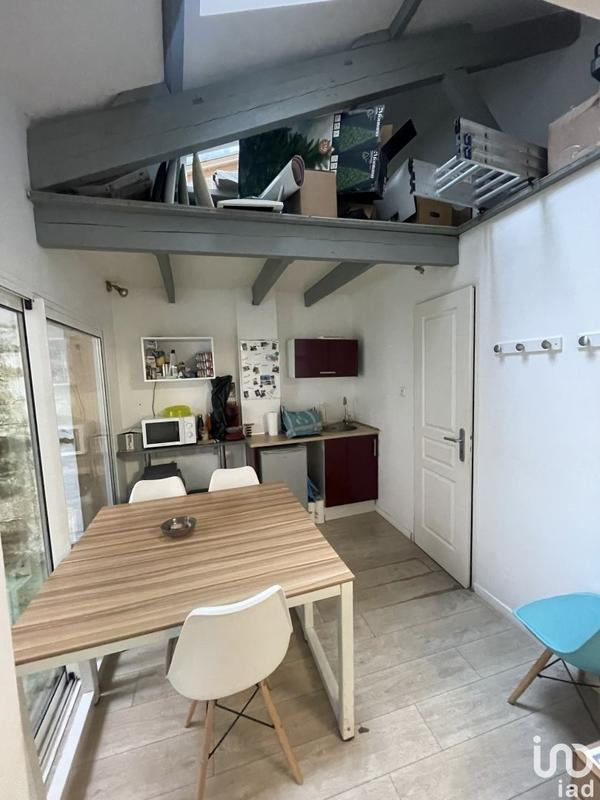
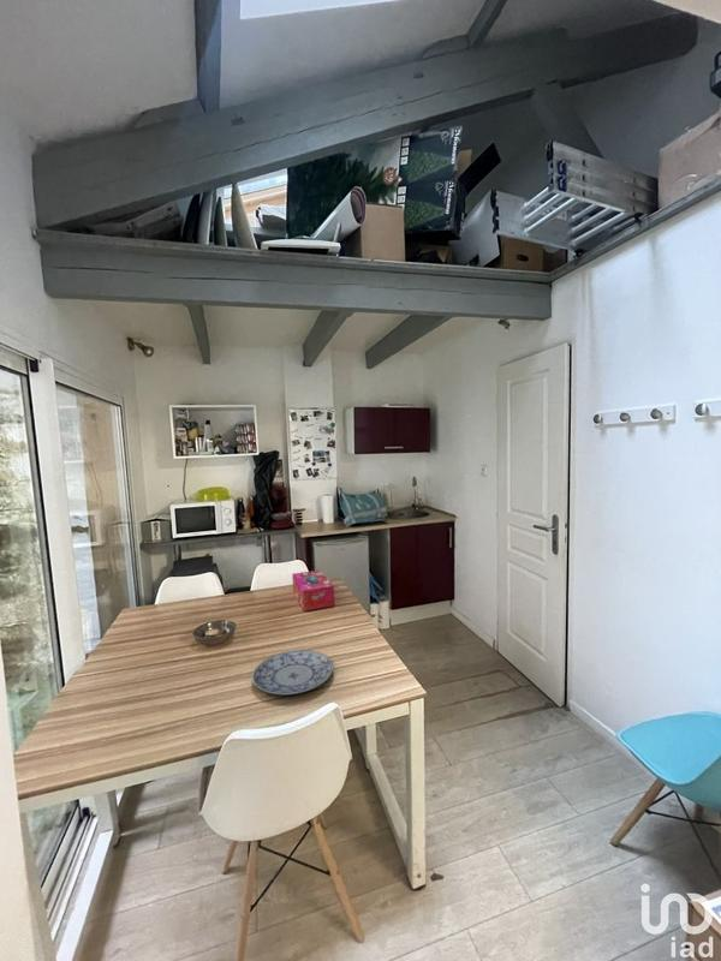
+ tissue box [291,569,336,611]
+ plate [251,649,334,696]
